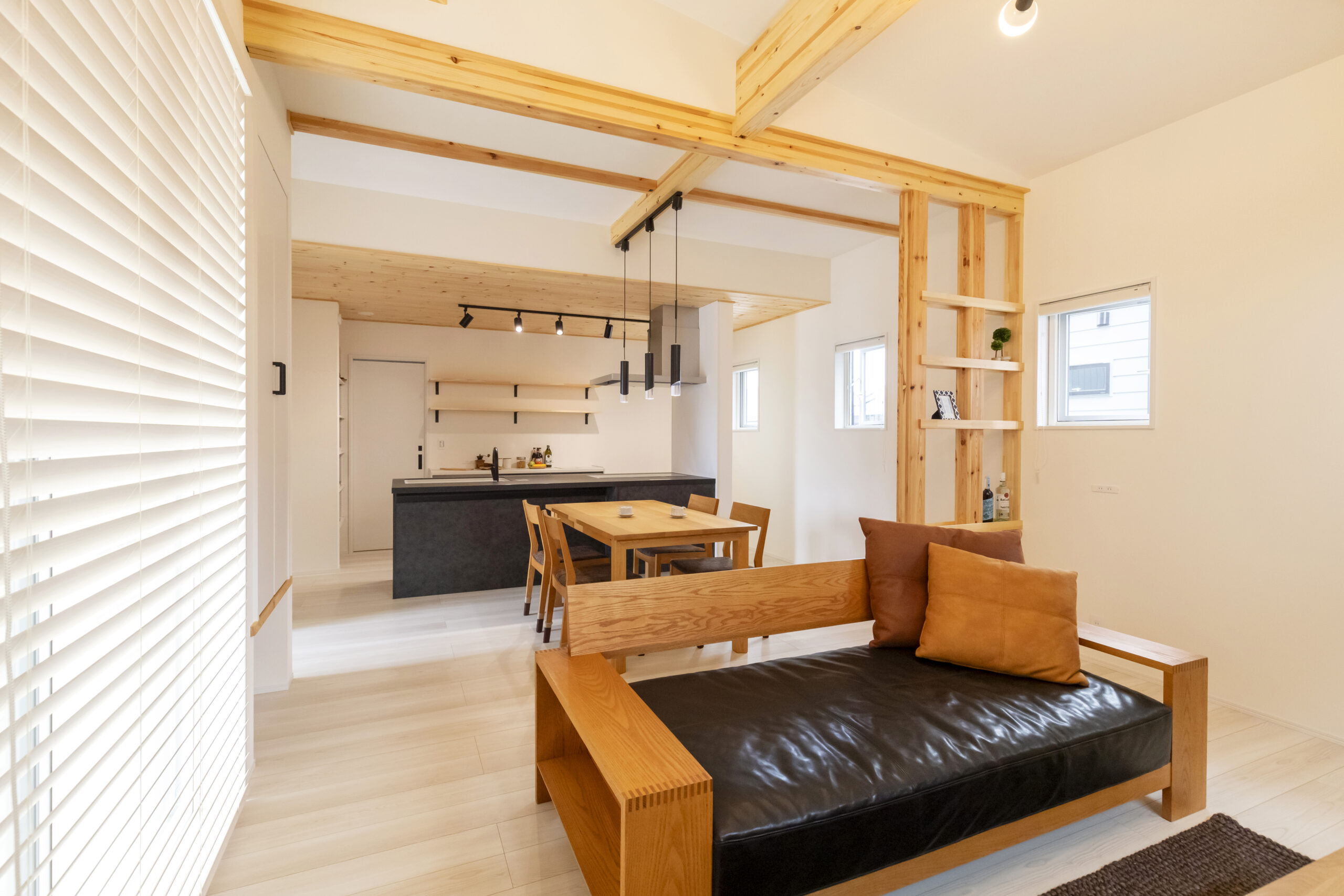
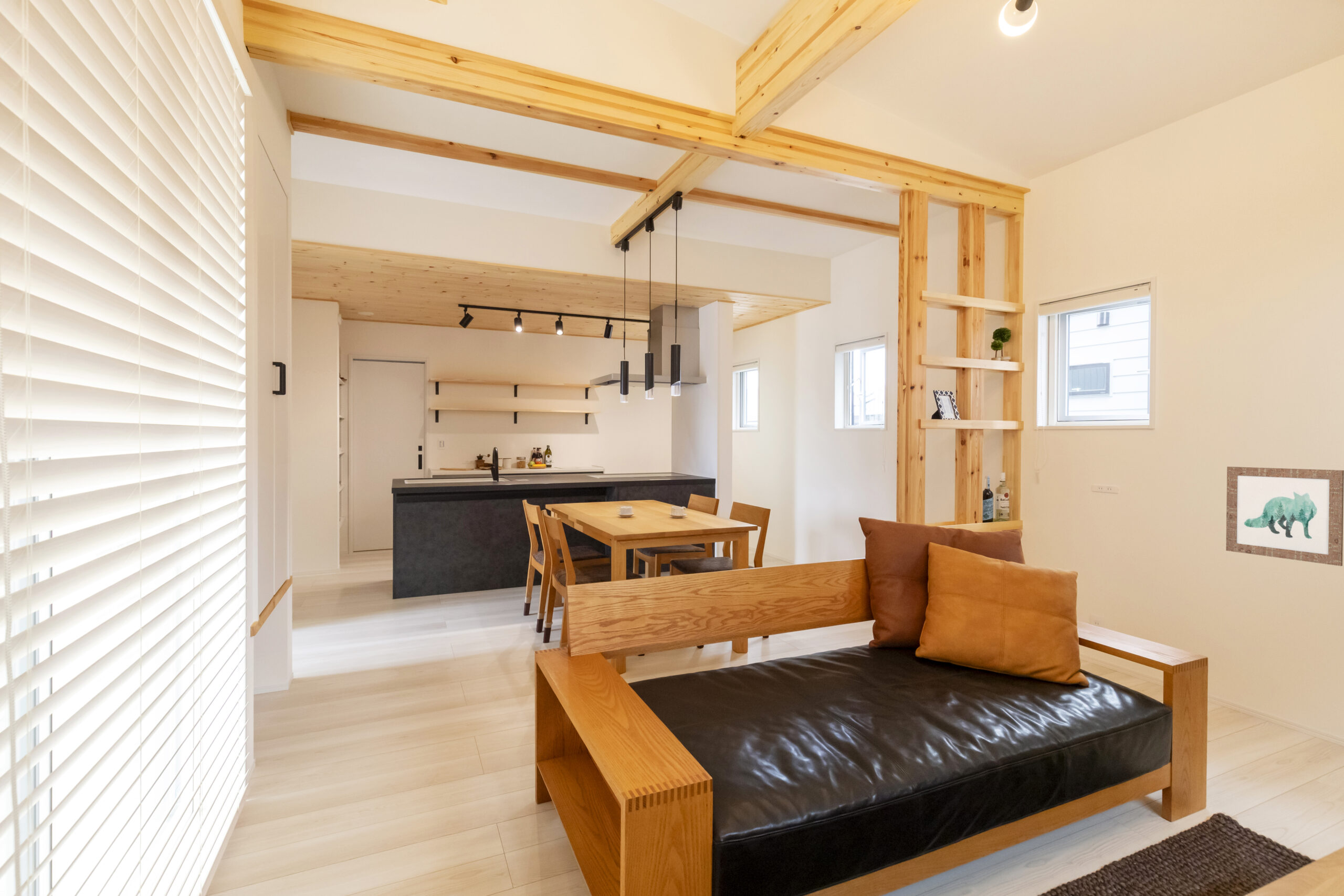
+ wall art [1225,466,1344,567]
